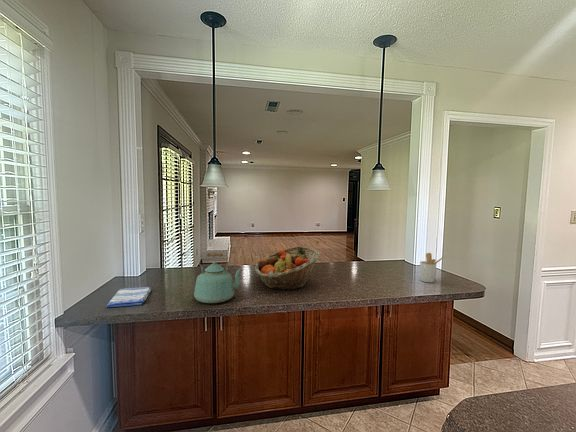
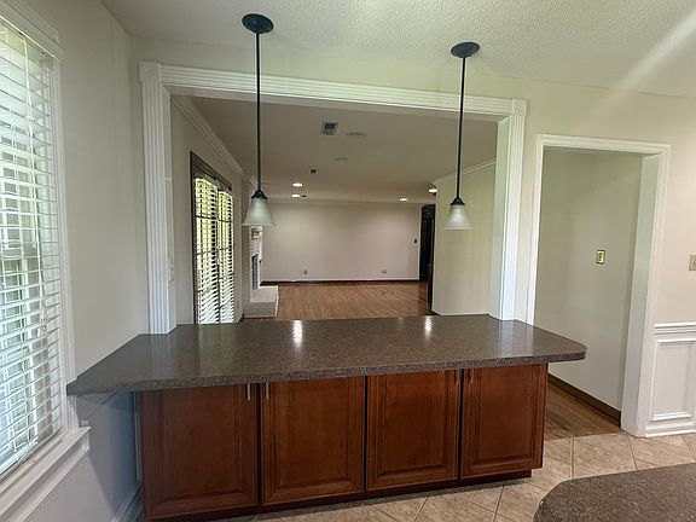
- fruit basket [254,245,321,291]
- utensil holder [419,252,445,283]
- kettle [193,252,243,304]
- dish towel [106,286,152,308]
